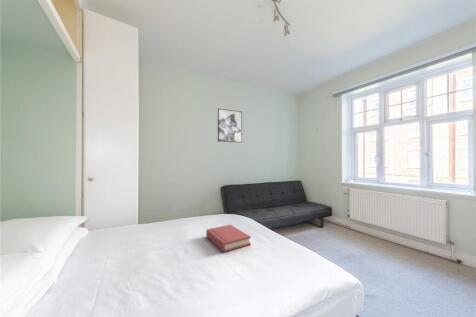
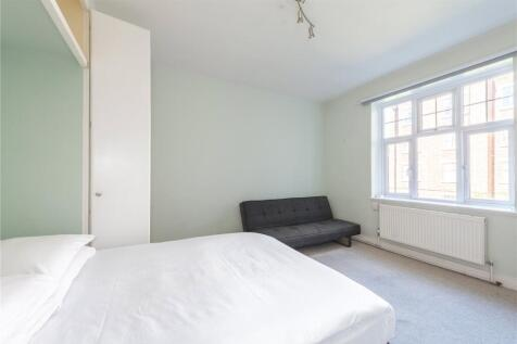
- hardback book [205,223,252,253]
- wall art [217,108,243,143]
